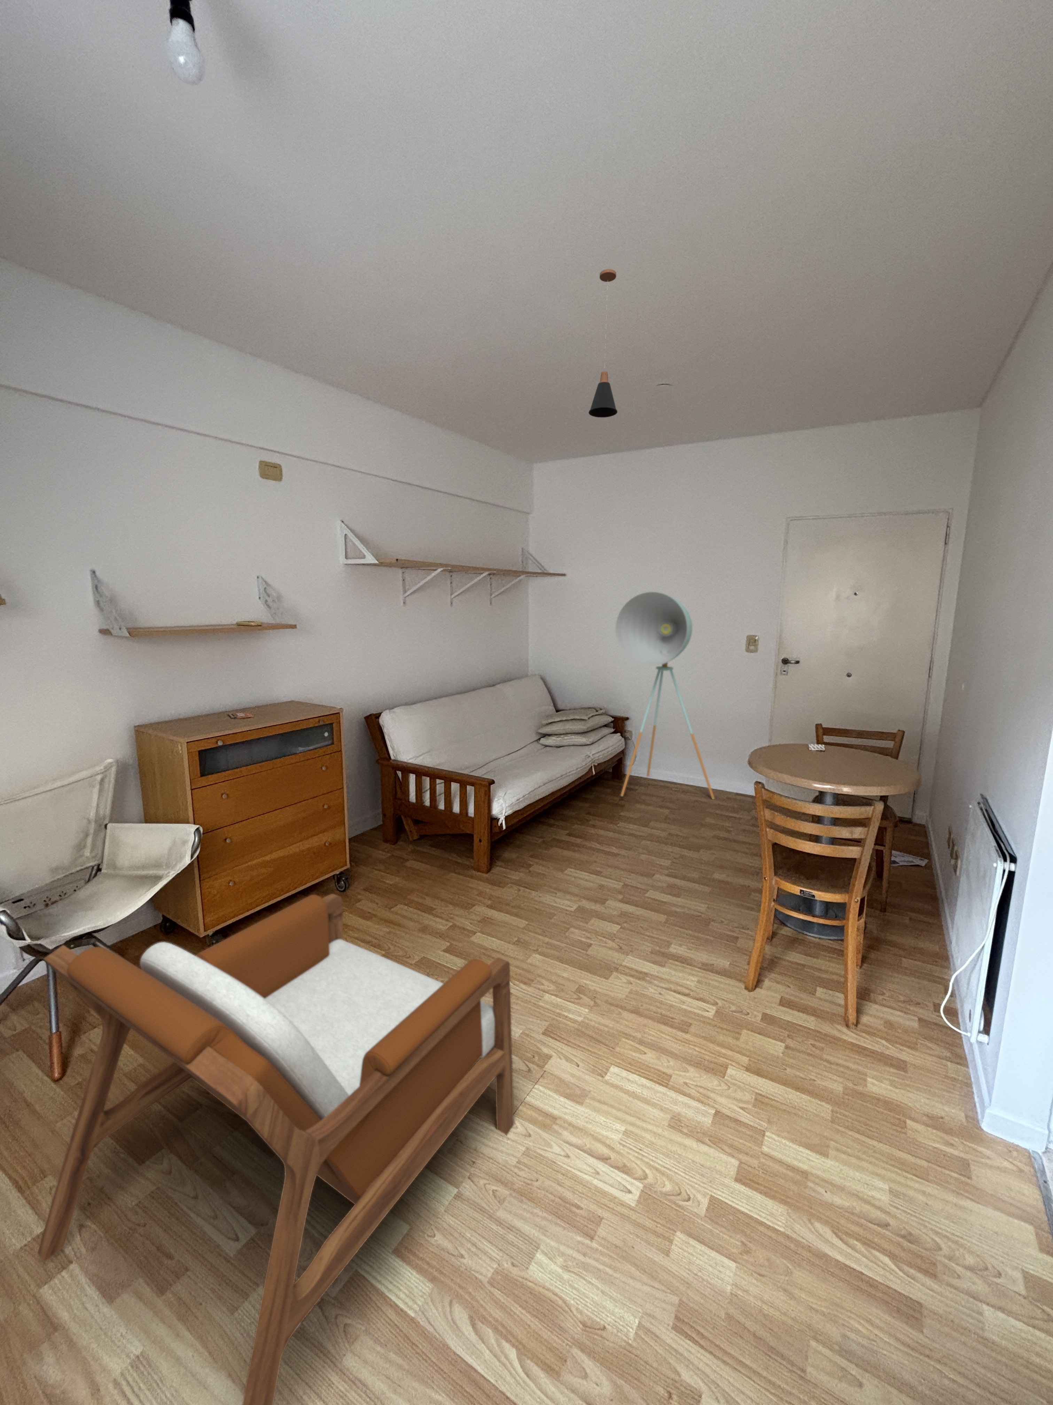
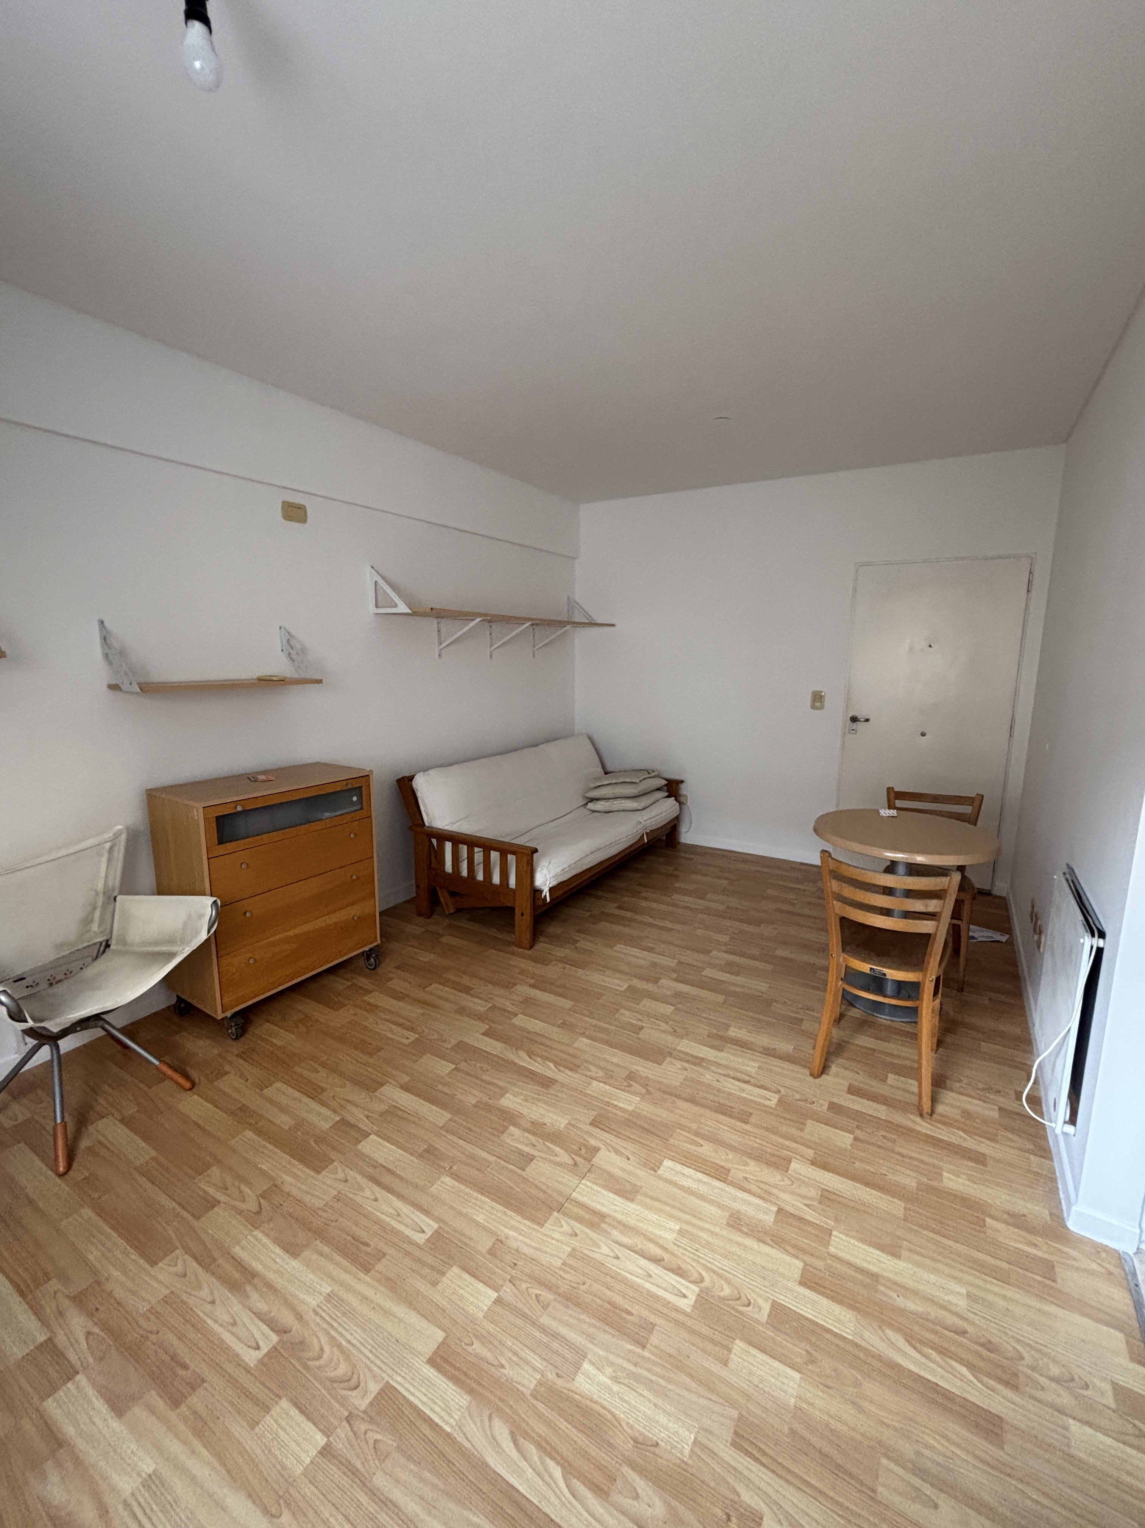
- floor lamp [615,592,716,800]
- pendant lamp [588,269,617,418]
- armchair [38,894,514,1405]
